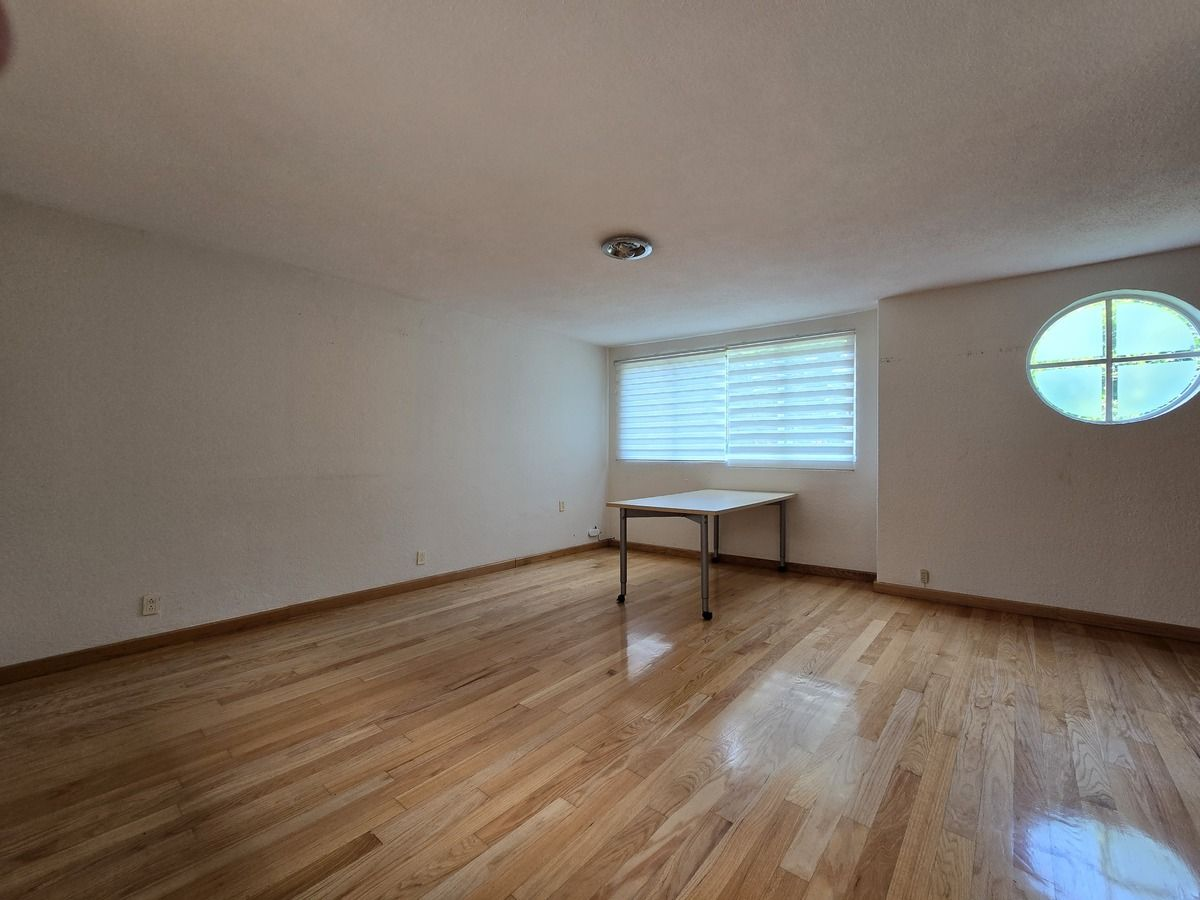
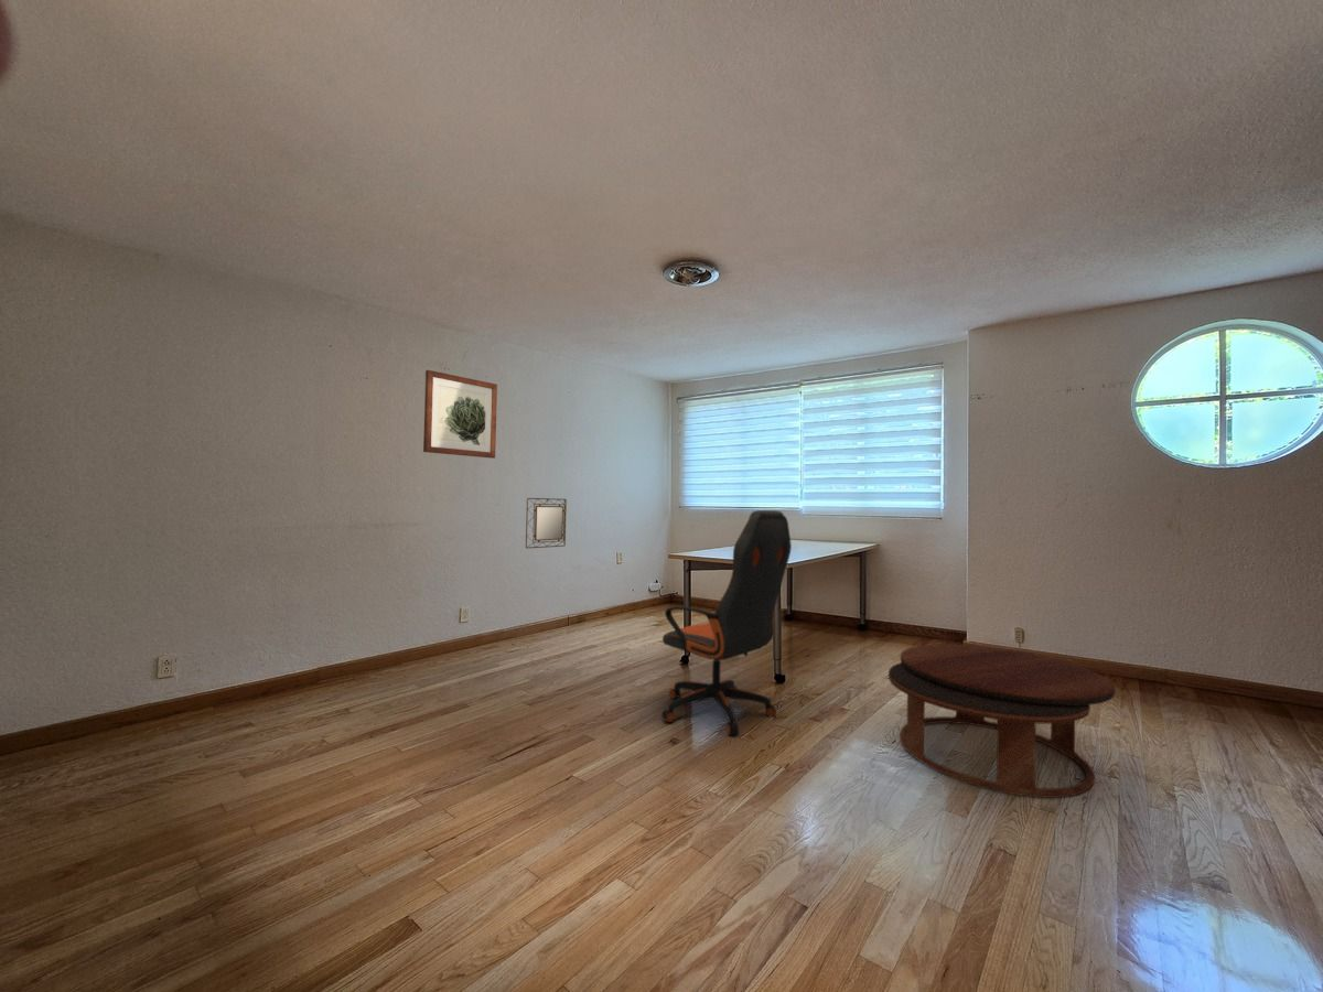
+ home mirror [525,497,568,549]
+ wall art [422,369,498,460]
+ coffee table [888,644,1116,798]
+ office chair [660,509,793,736]
